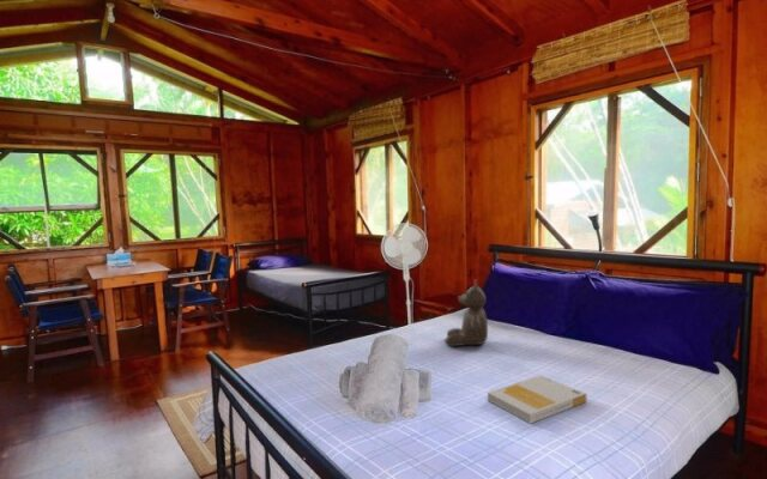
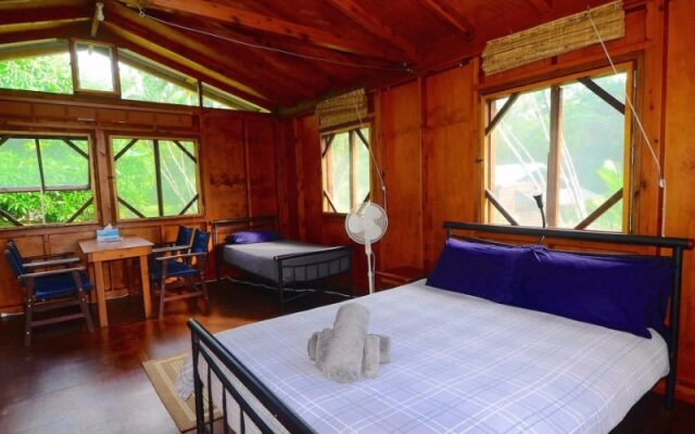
- book [487,374,587,425]
- teddy bear [443,278,489,347]
